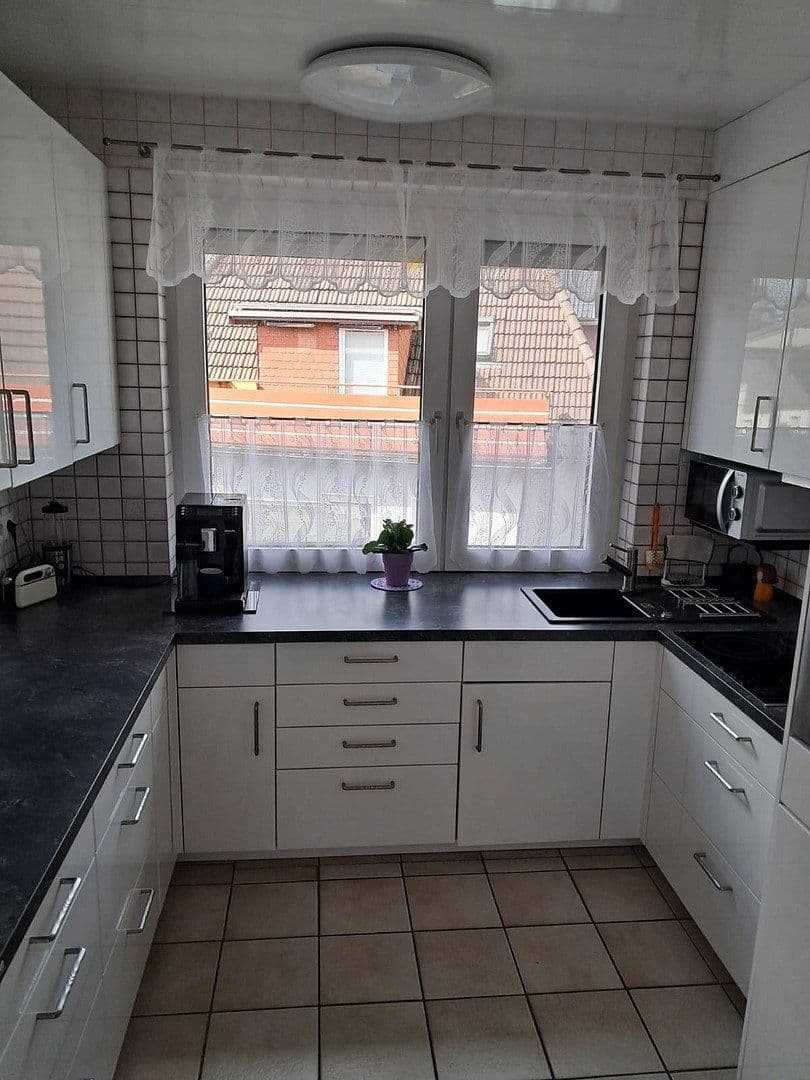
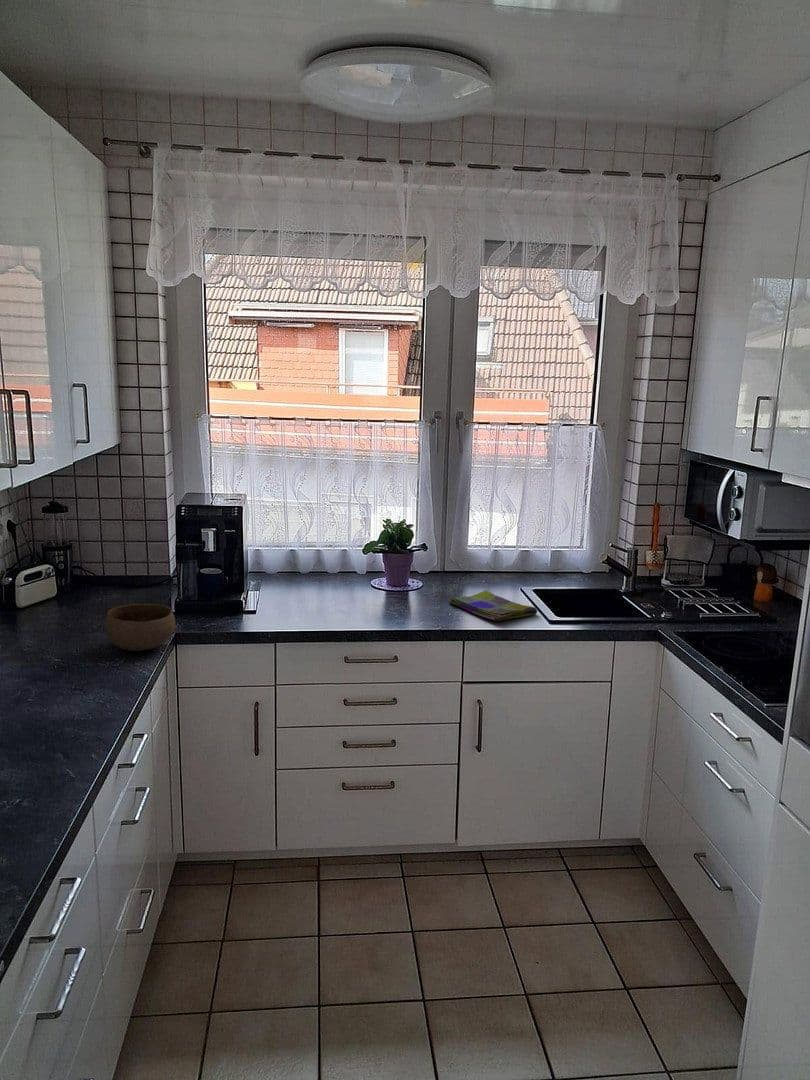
+ bowl [104,603,176,652]
+ dish towel [447,589,538,622]
